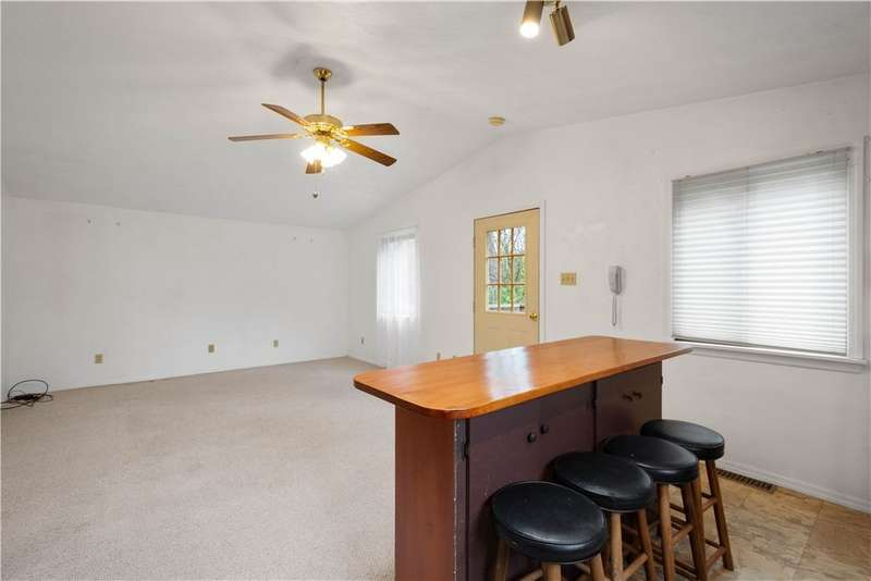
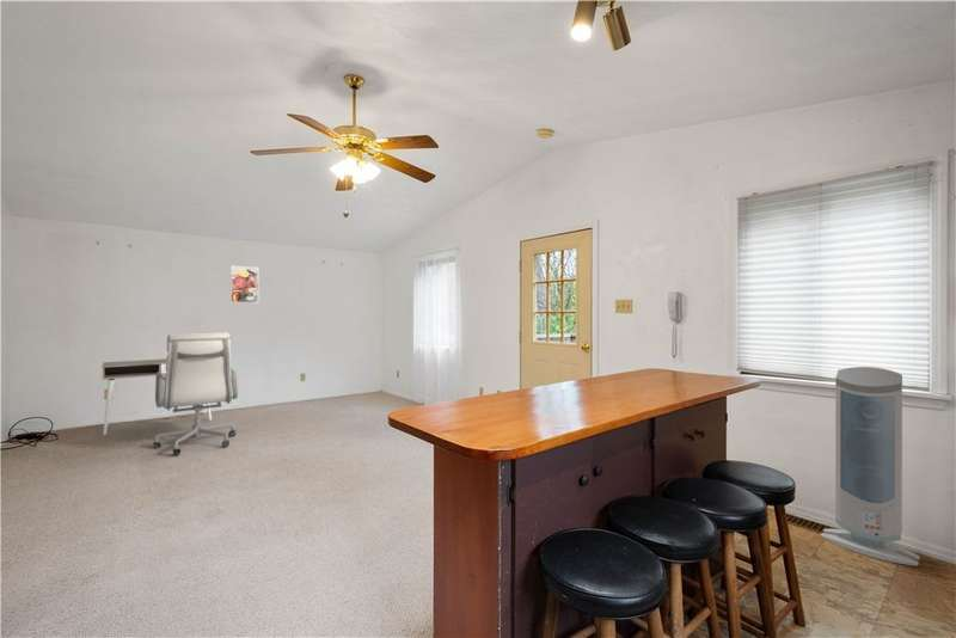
+ office chair [153,331,239,456]
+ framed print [229,265,261,303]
+ desk [102,357,213,436]
+ air purifier [820,366,921,568]
